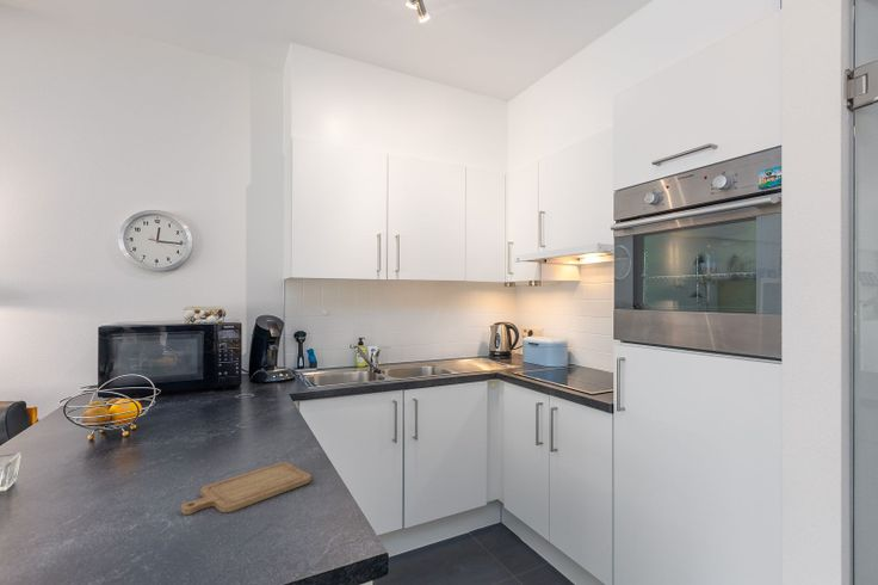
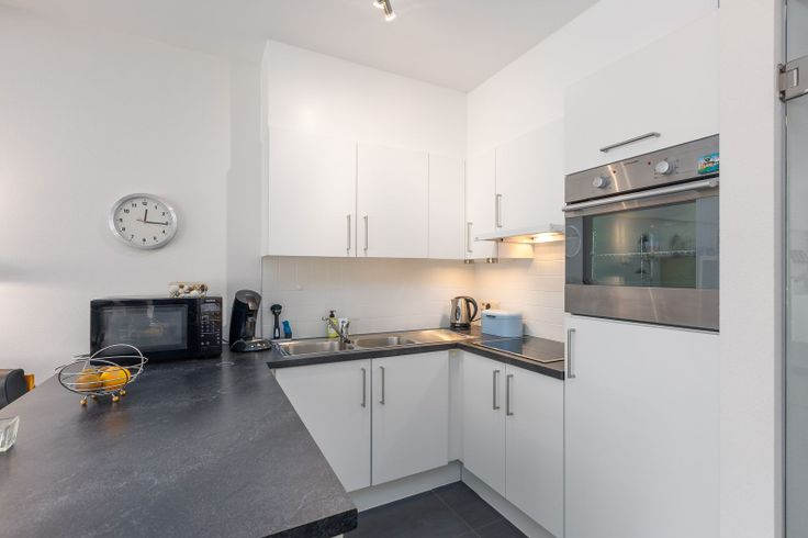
- chopping board [180,461,313,516]
